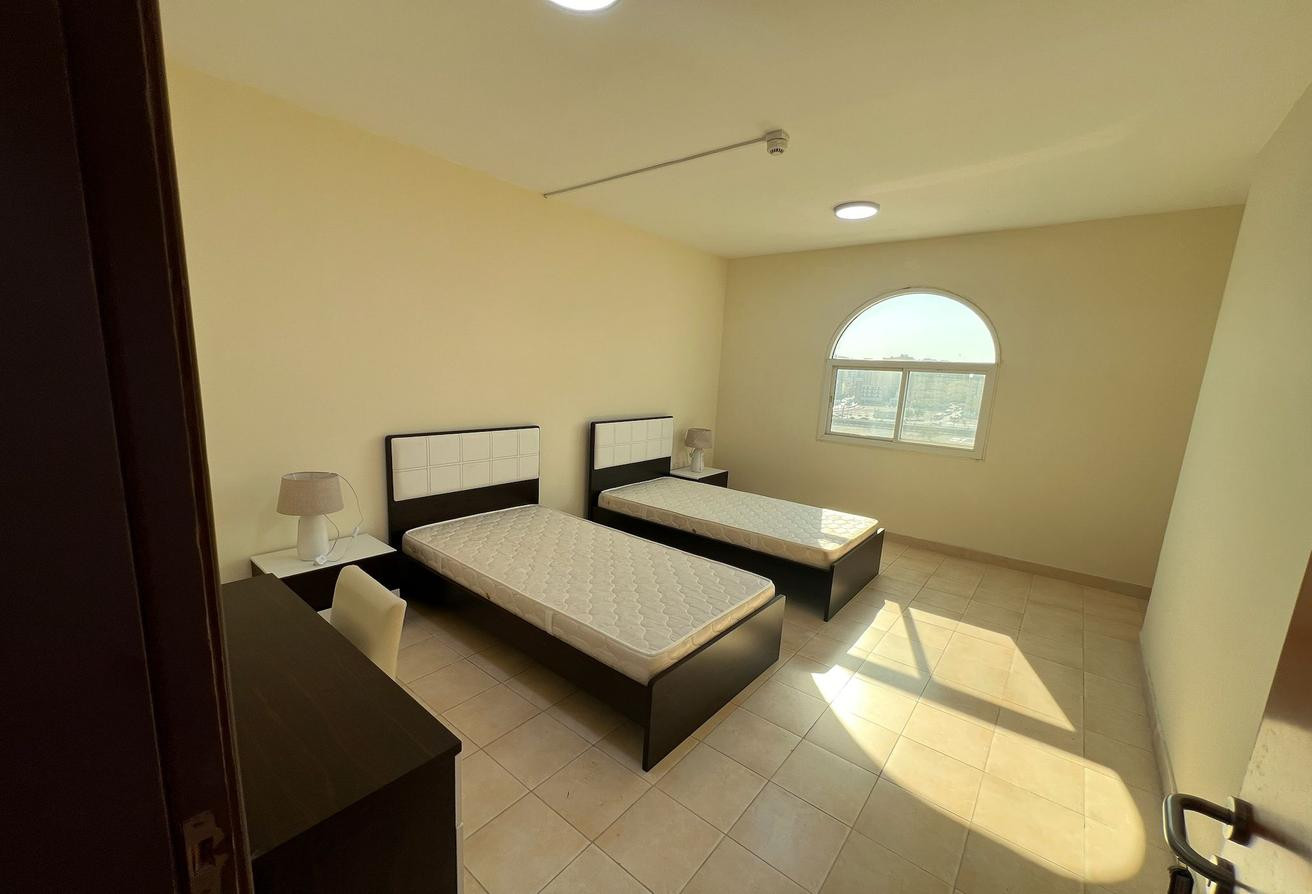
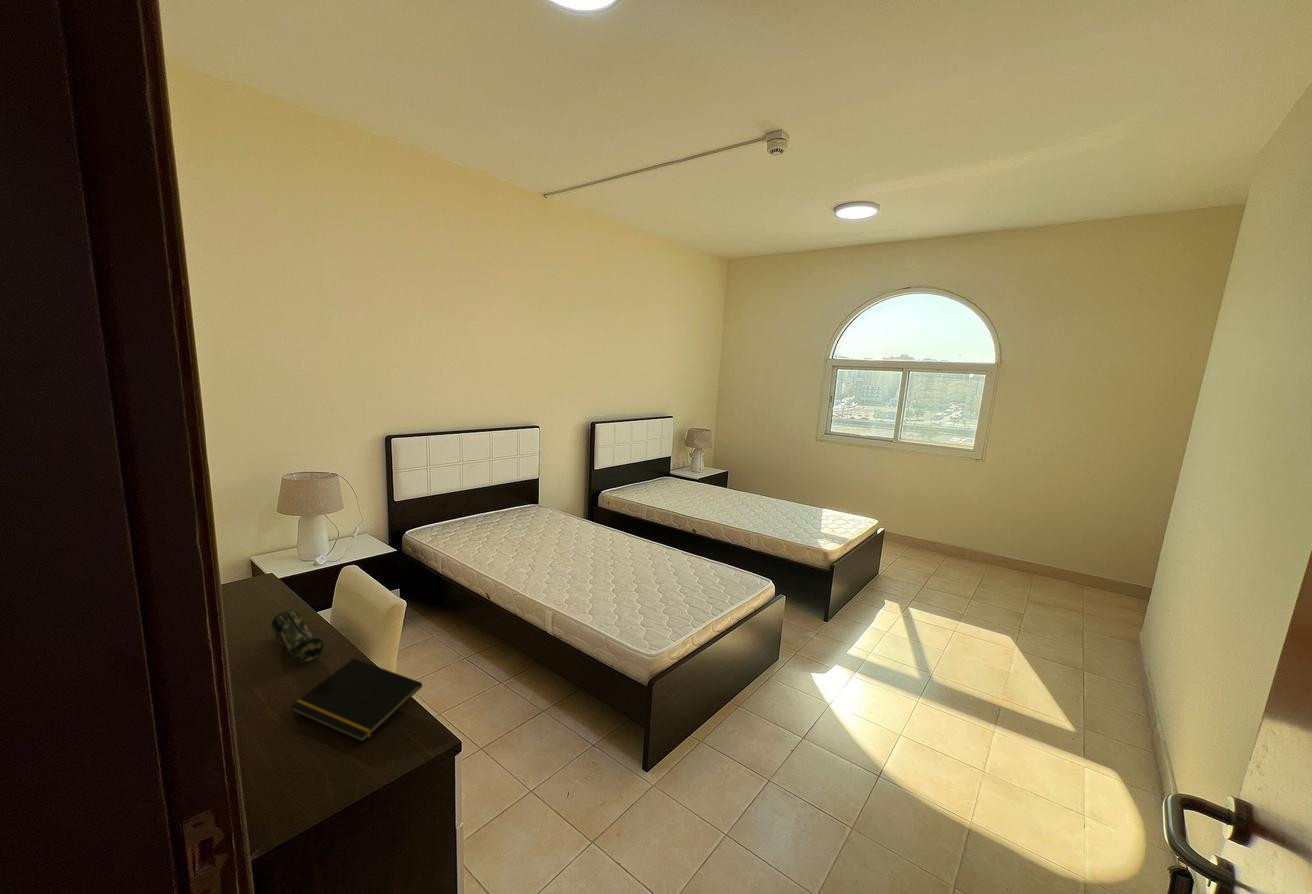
+ pencil case [270,609,325,664]
+ notepad [289,657,423,743]
